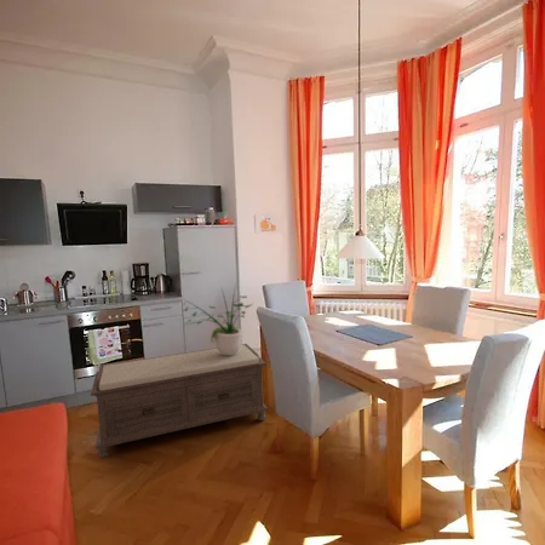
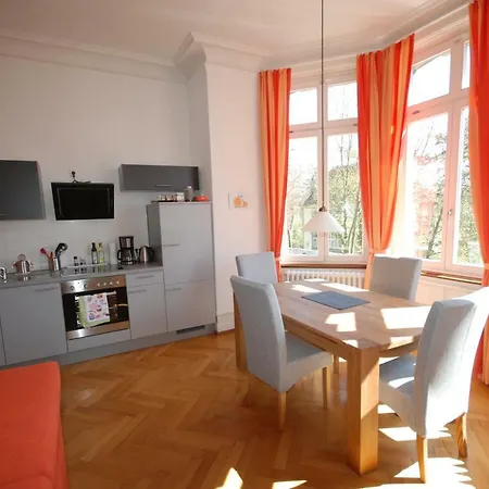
- potted plant [183,283,256,355]
- bench [90,343,269,460]
